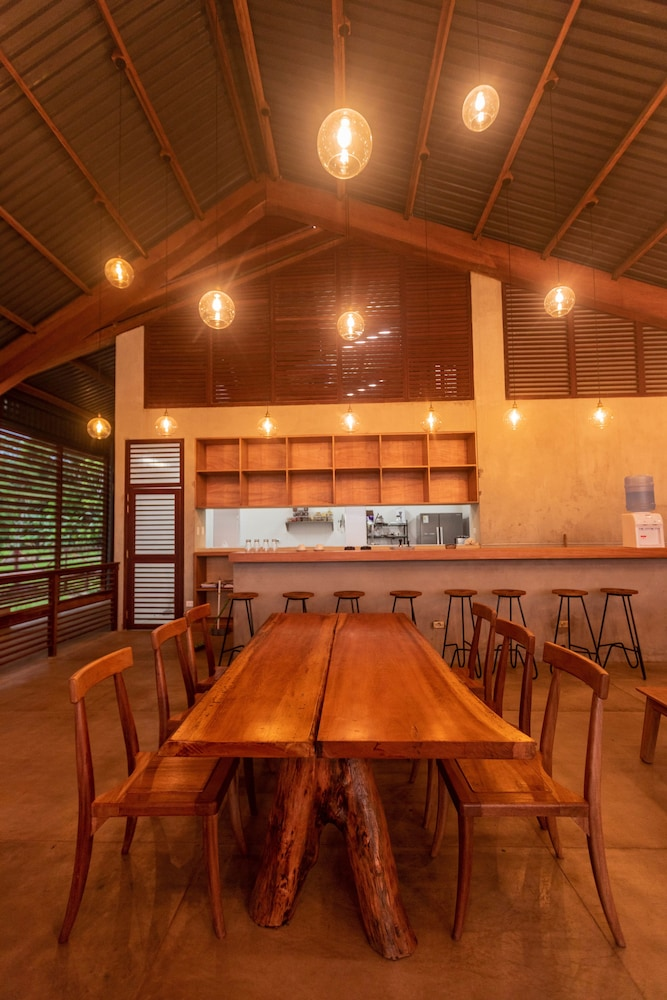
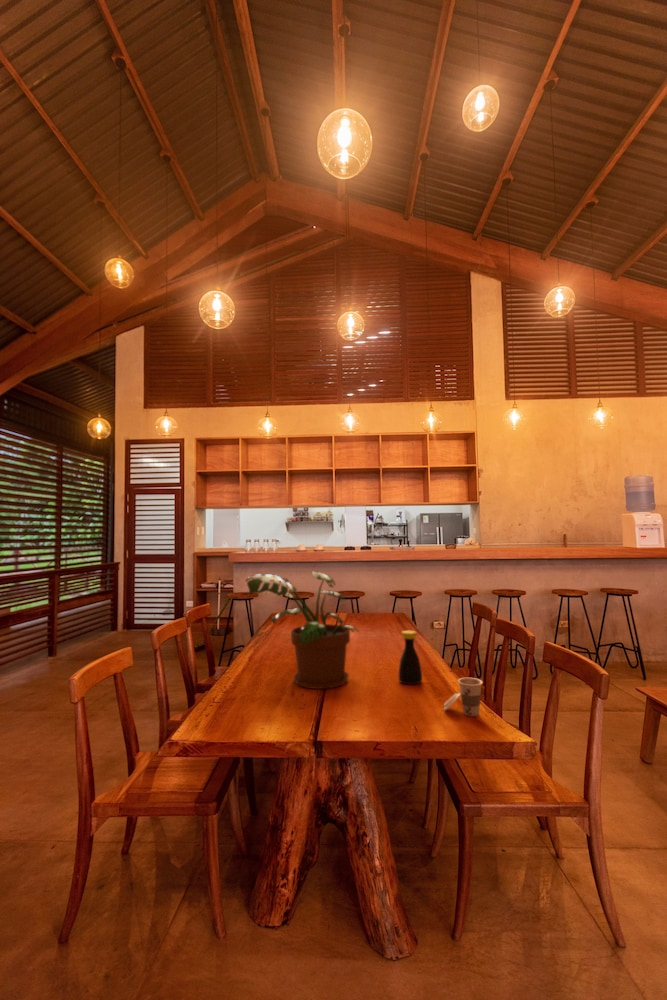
+ bottle [398,630,423,685]
+ potted plant [244,571,361,690]
+ cup [443,677,484,717]
